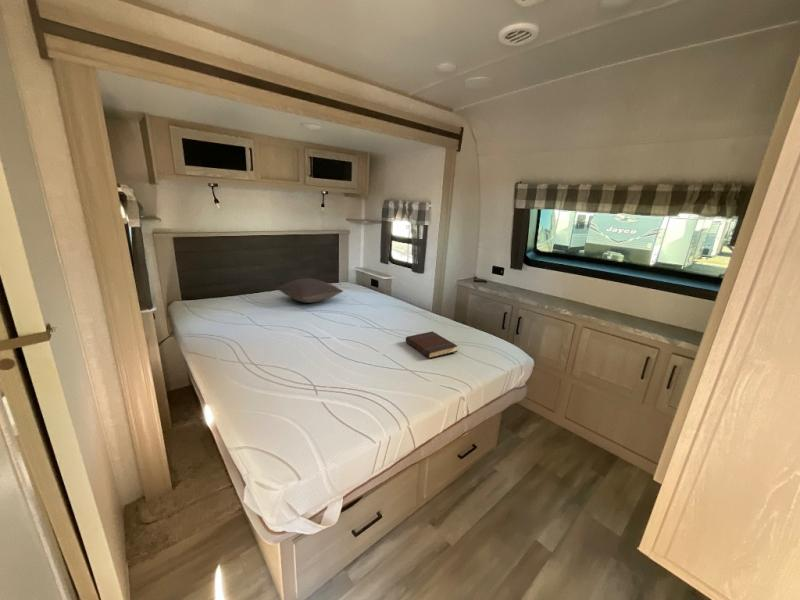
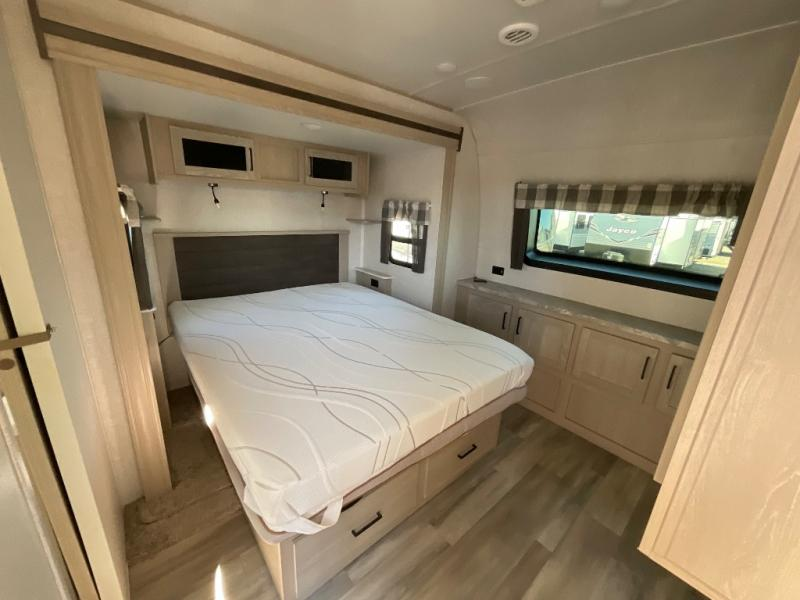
- book [405,330,458,359]
- pillow [275,277,344,304]
